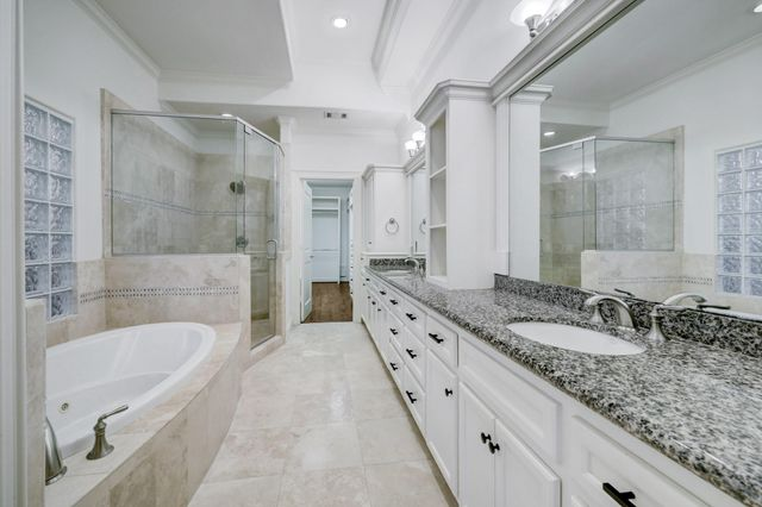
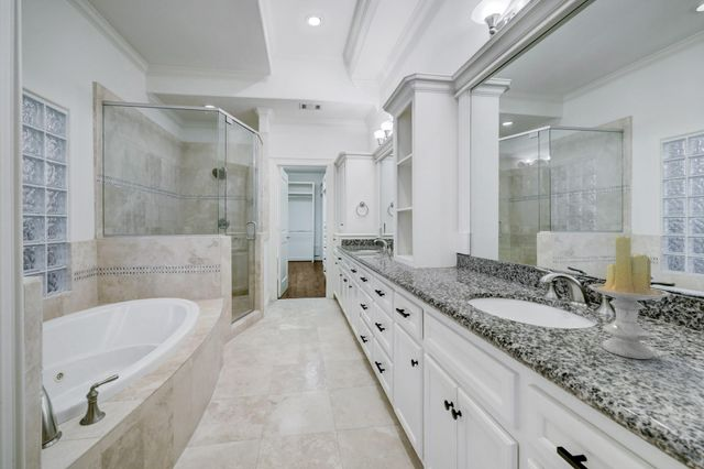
+ candle [587,234,671,360]
